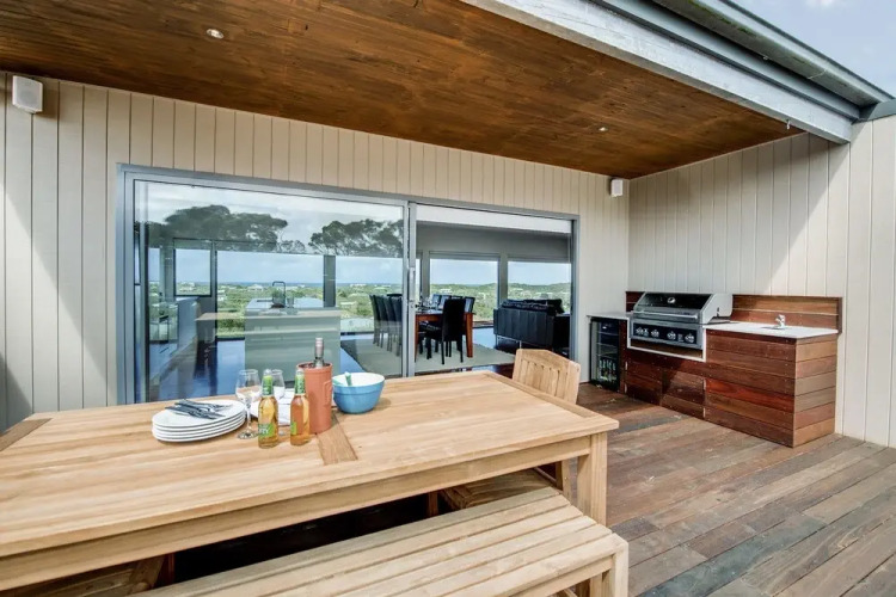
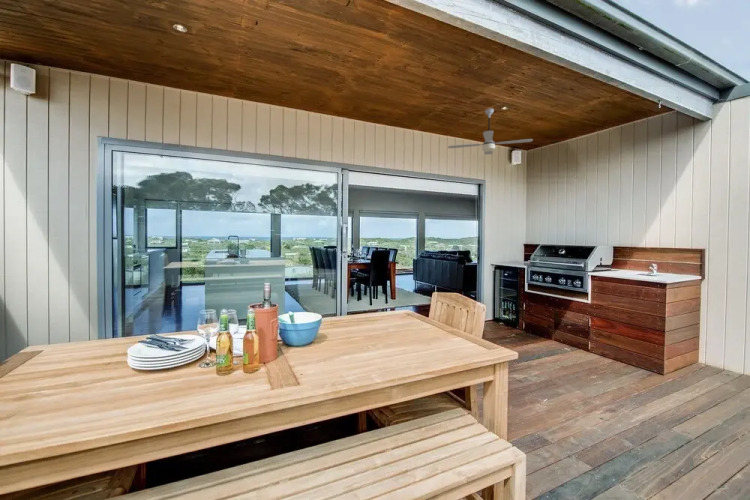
+ ceiling fan [447,108,534,155]
